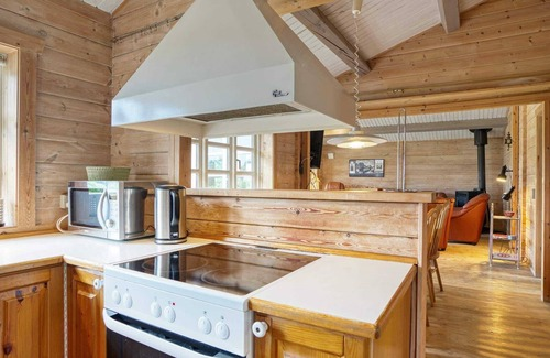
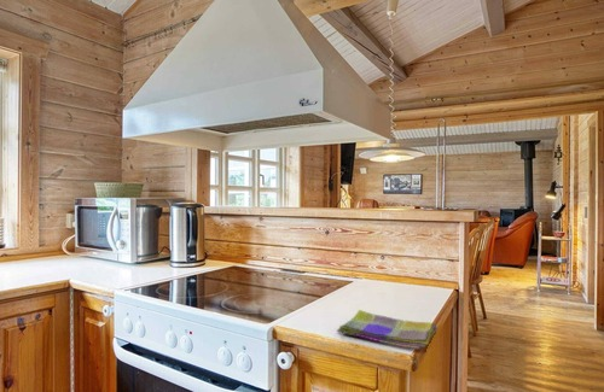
+ dish towel [336,309,437,351]
